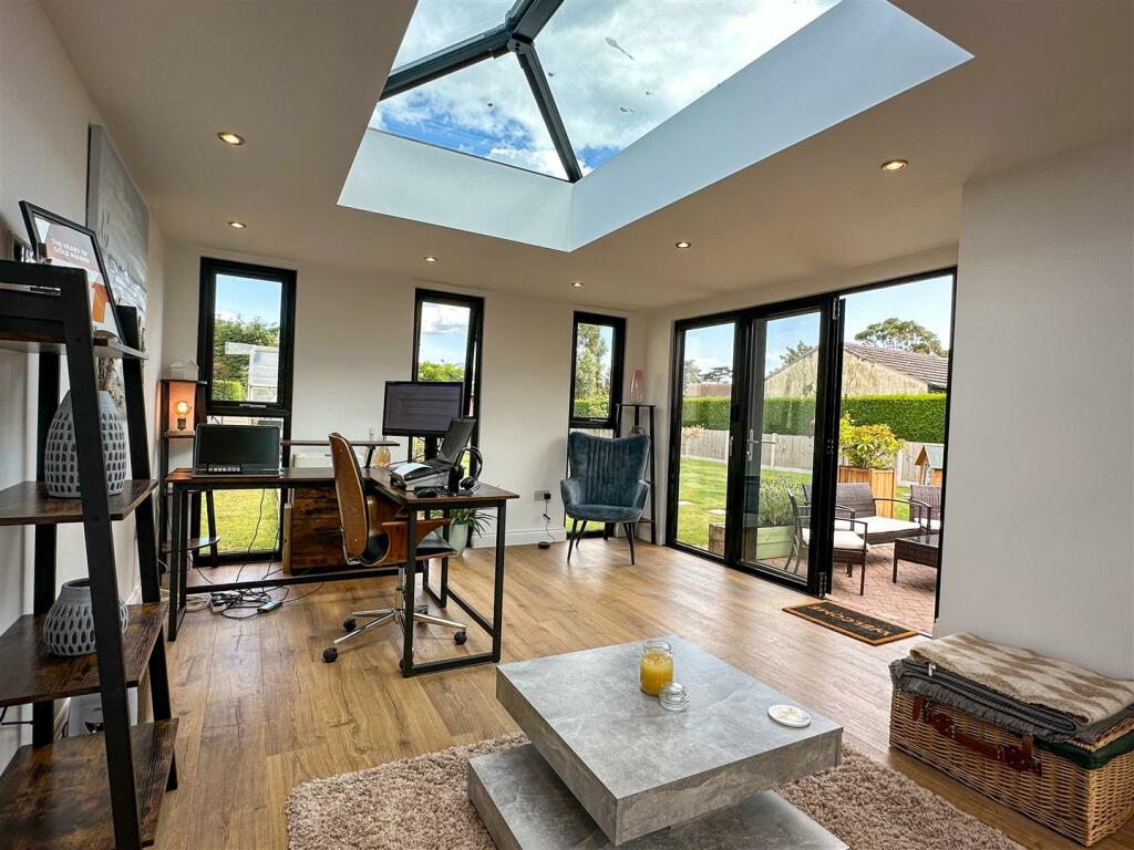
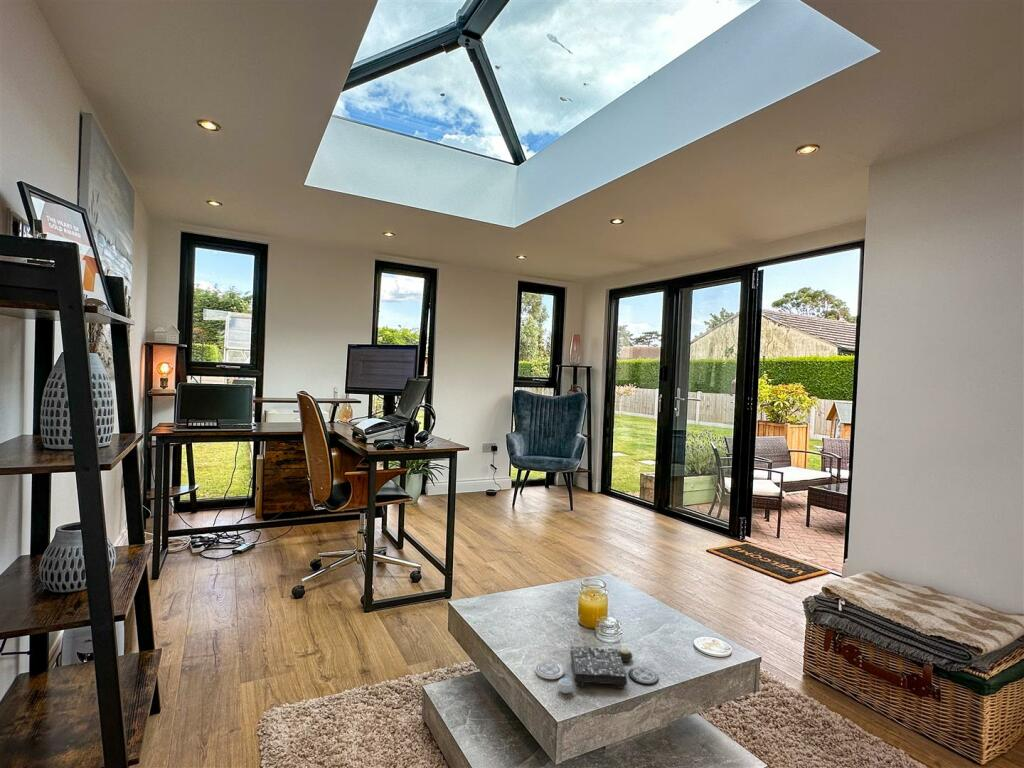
+ board game [534,646,660,694]
